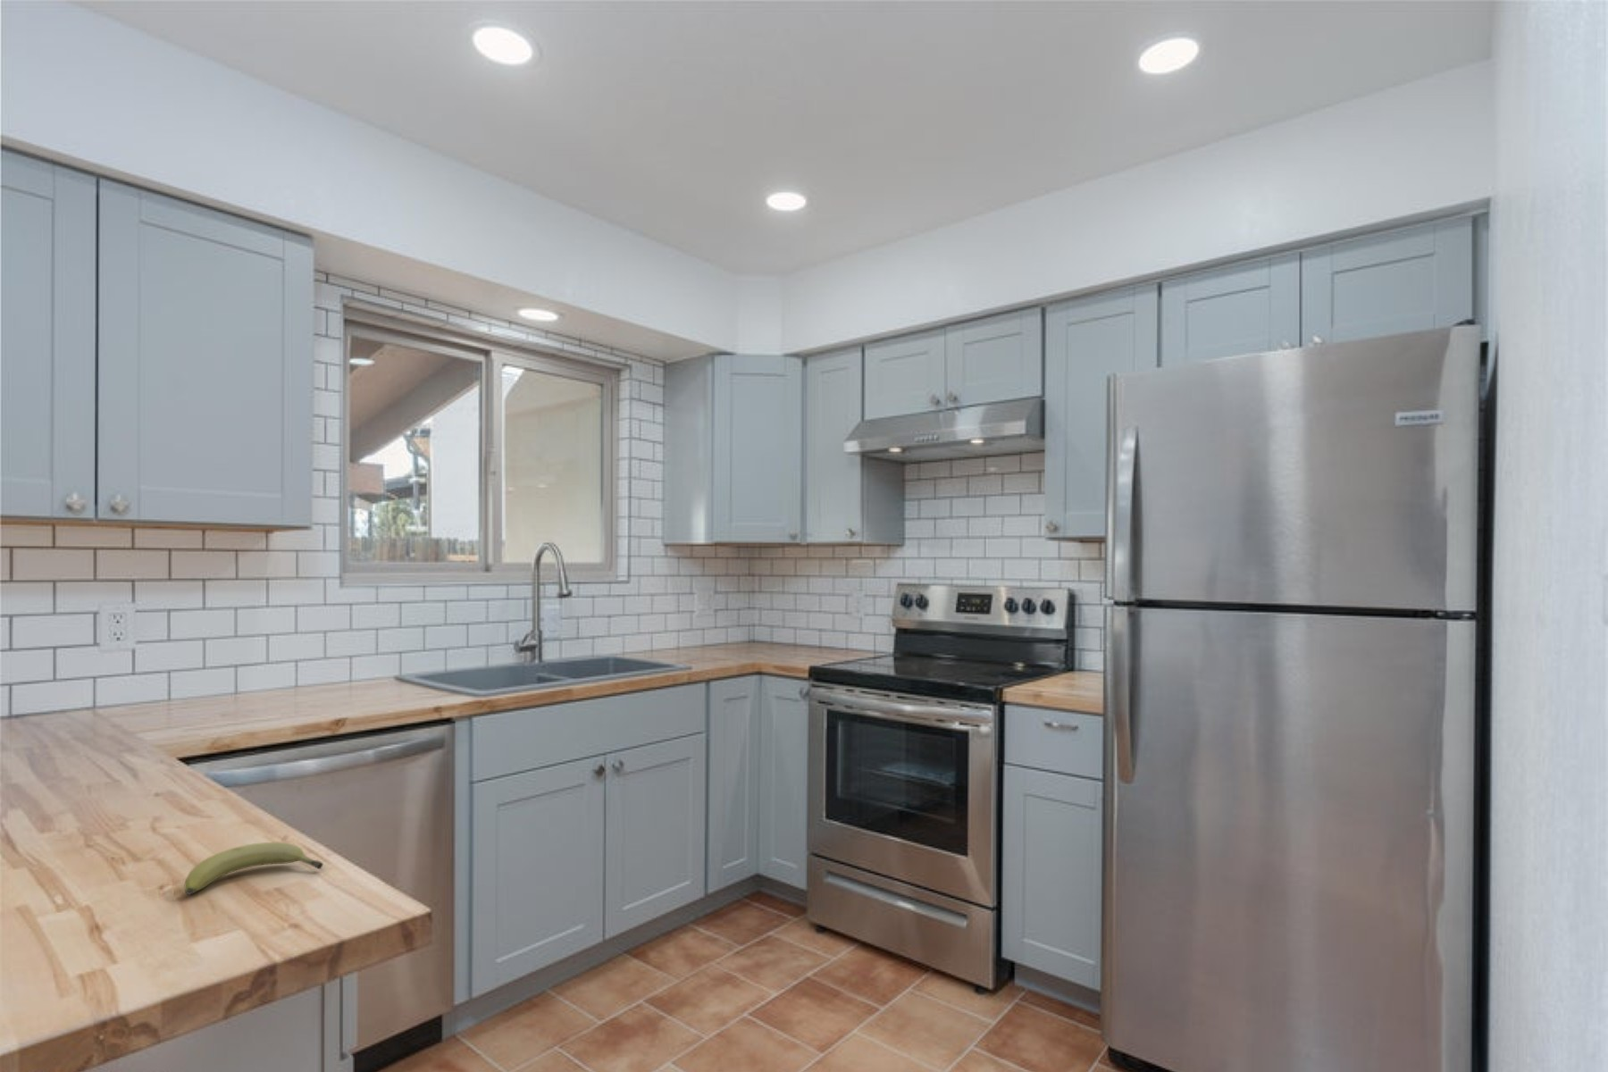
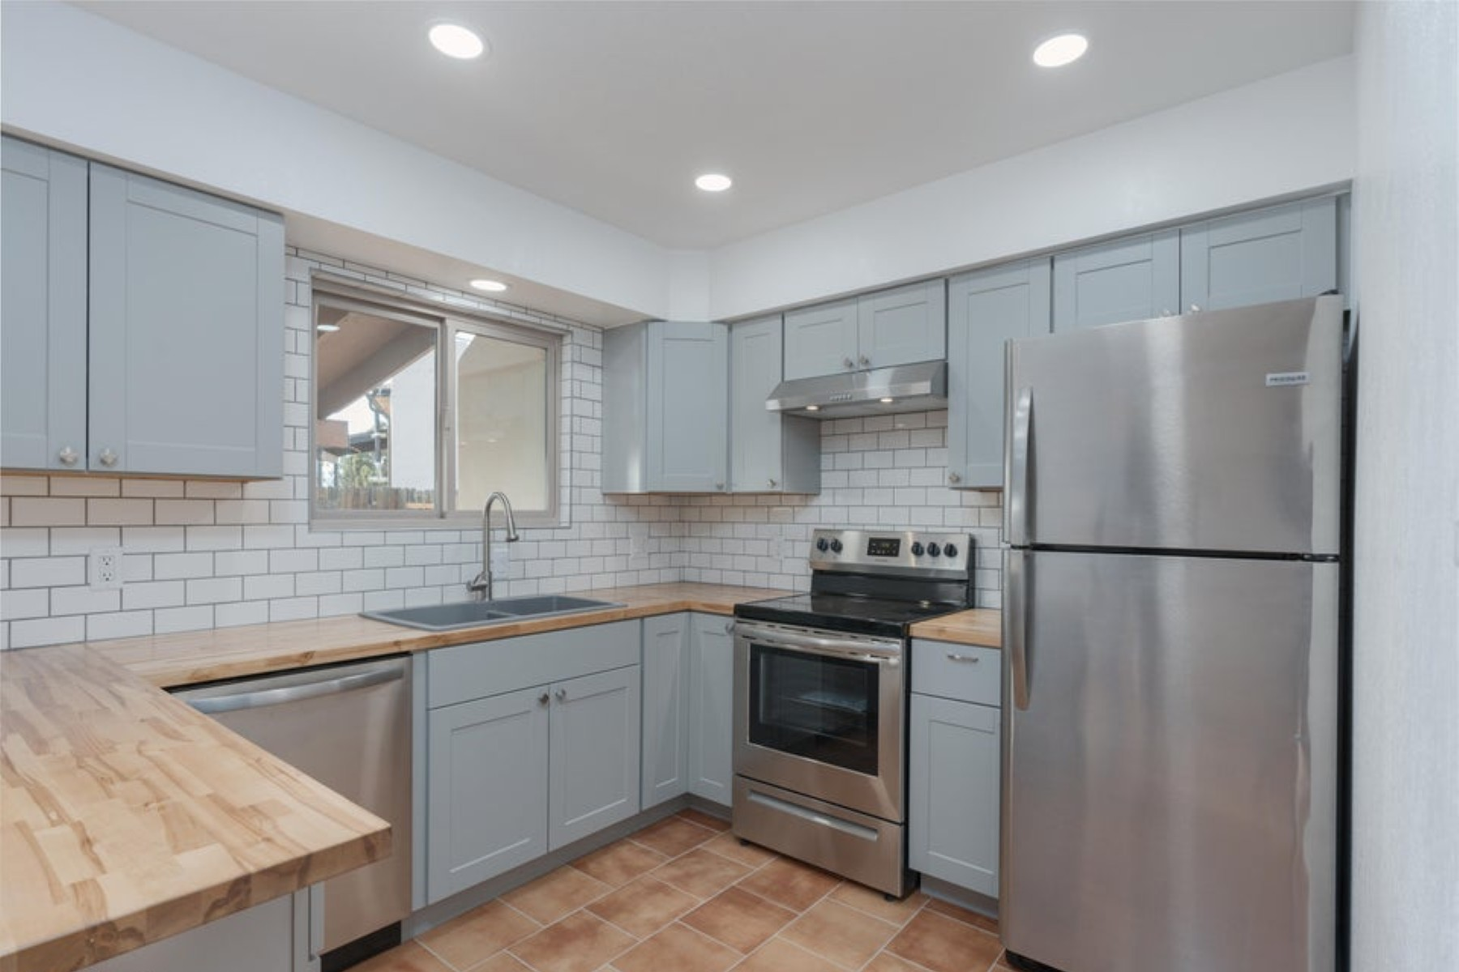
- fruit [183,841,324,895]
